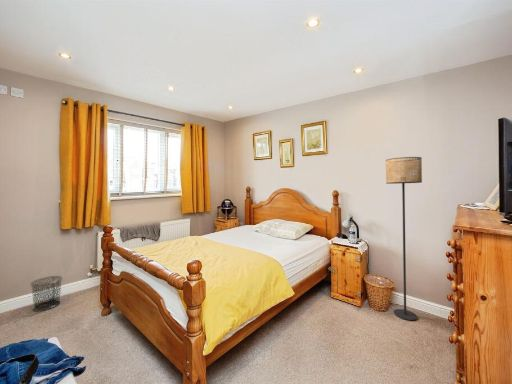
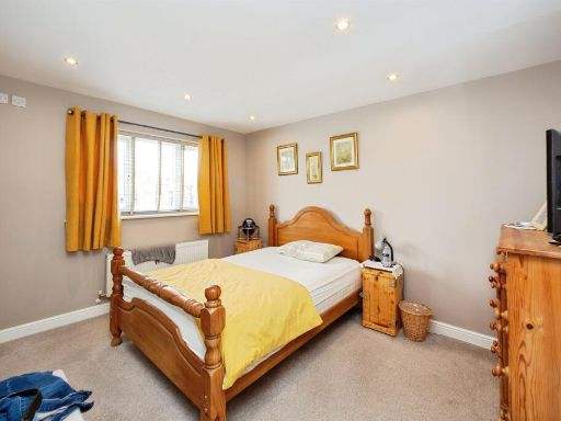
- floor lamp [385,156,423,321]
- waste bin [29,275,63,312]
